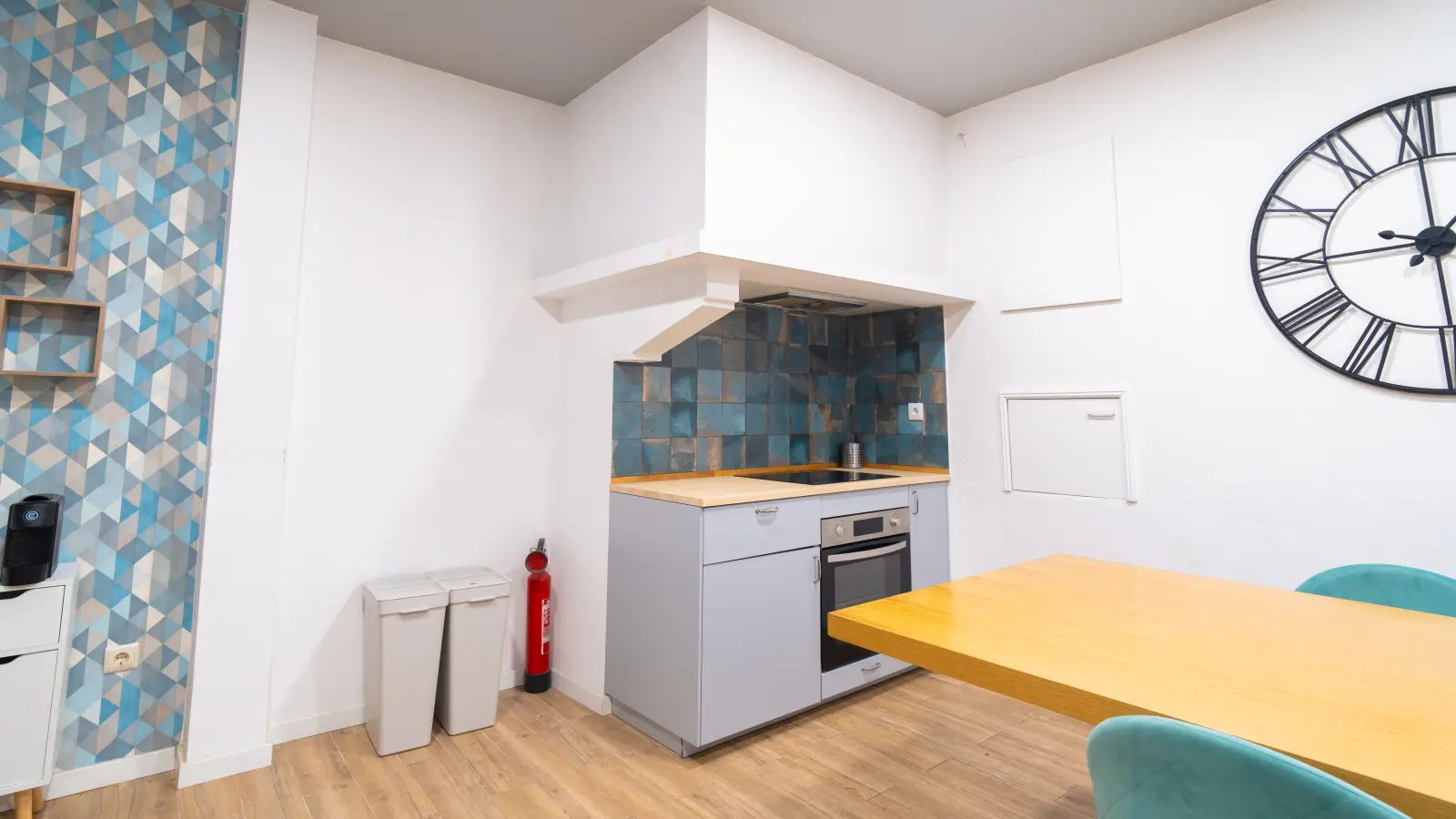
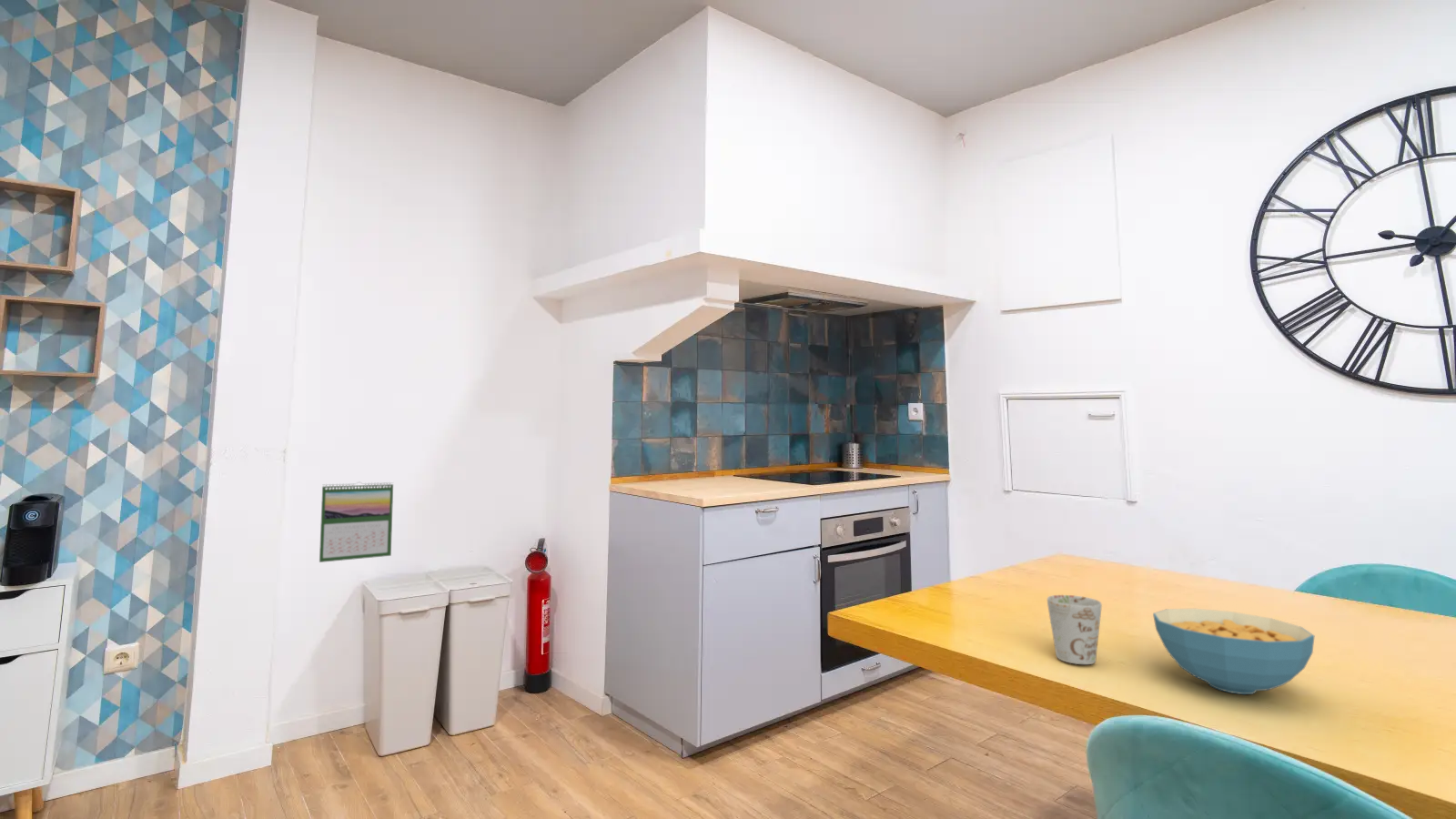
+ calendar [319,480,394,563]
+ mug [1046,594,1103,665]
+ cereal bowl [1152,608,1315,695]
